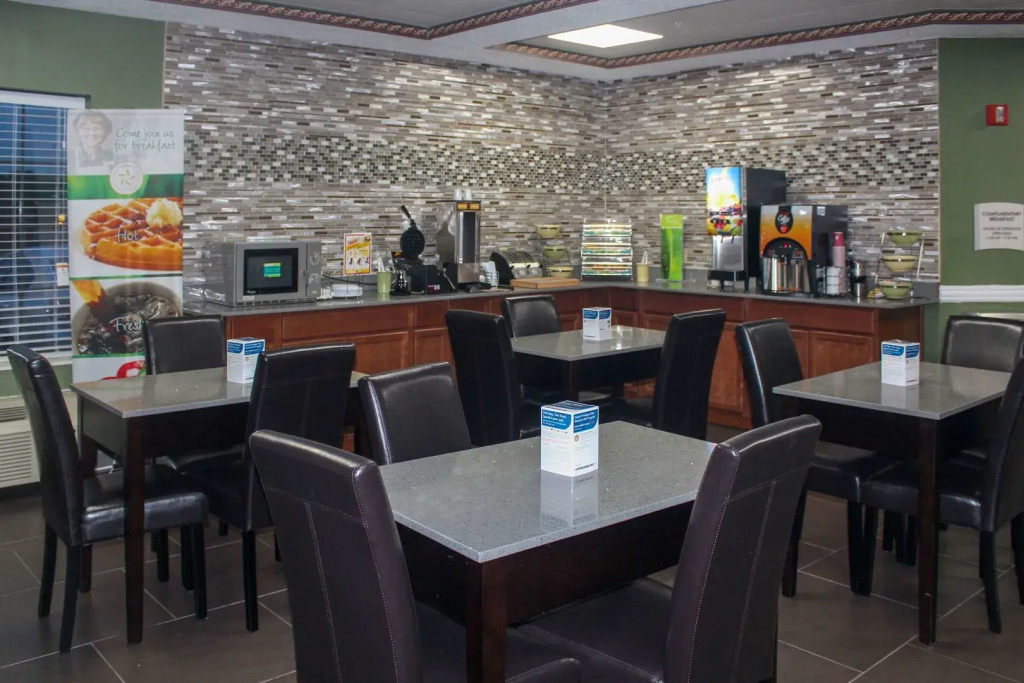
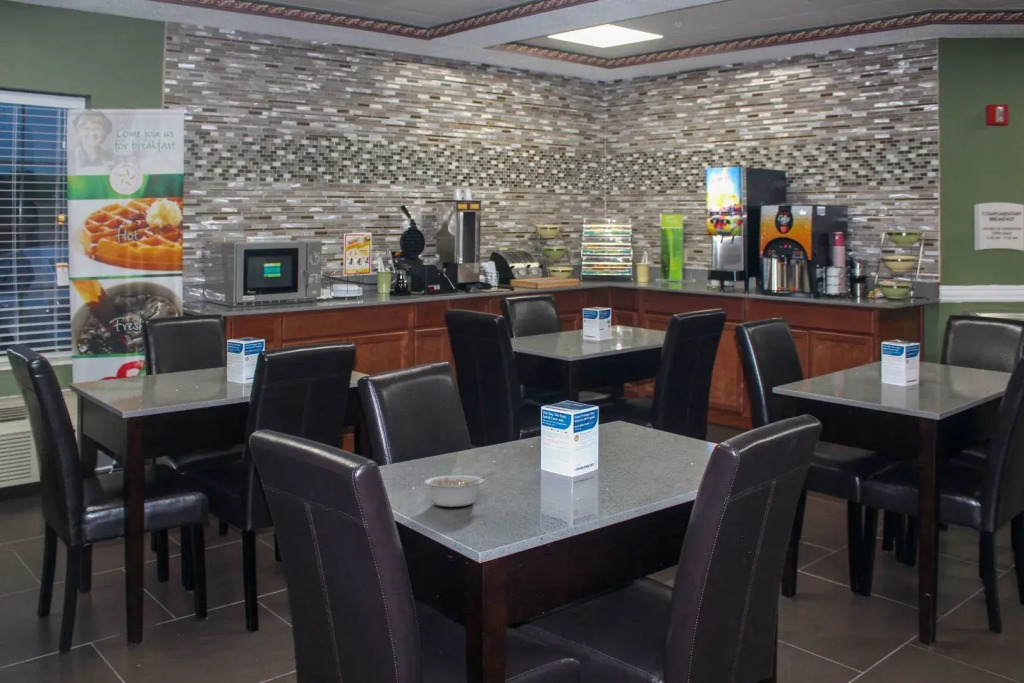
+ legume [423,472,495,508]
